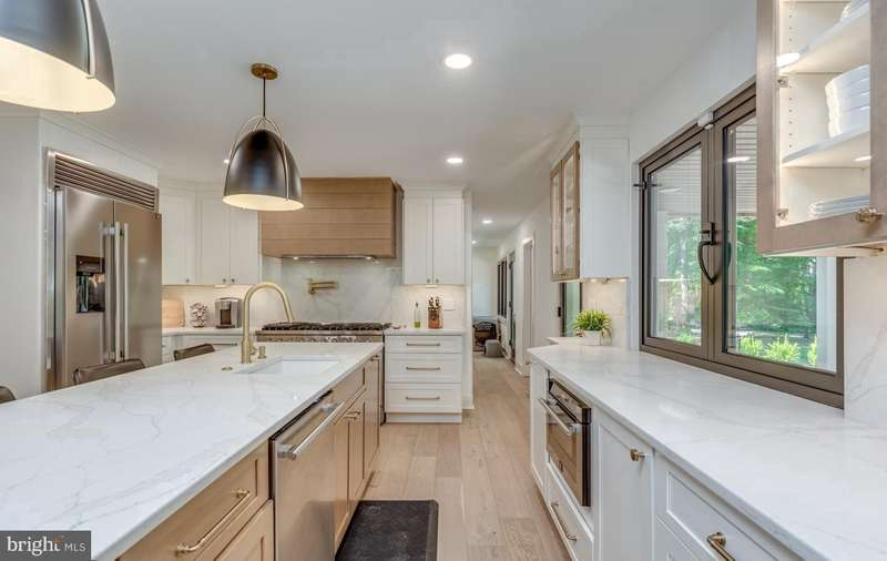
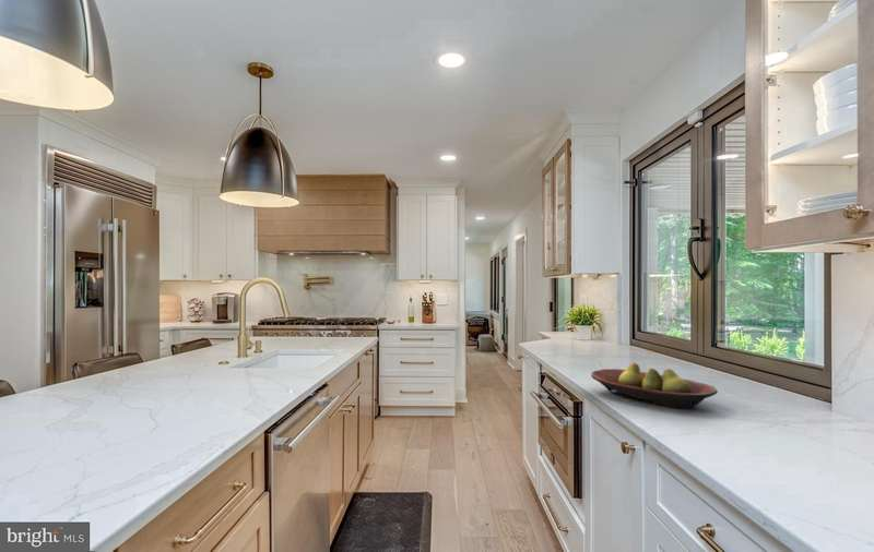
+ fruit bowl [590,362,719,410]
